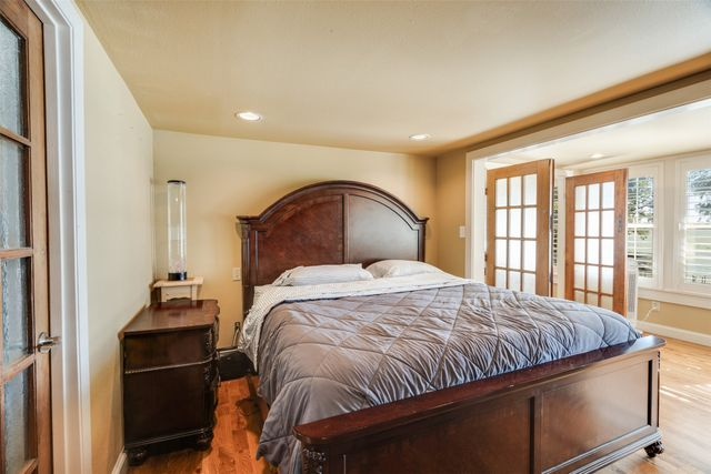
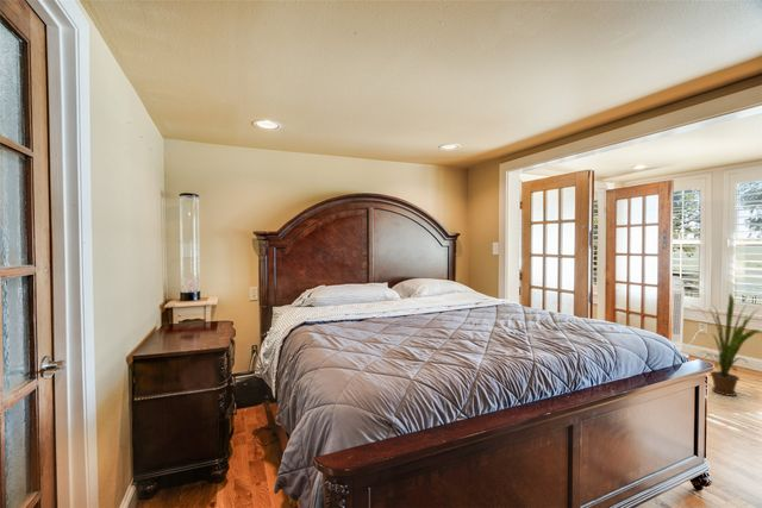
+ house plant [692,293,762,397]
